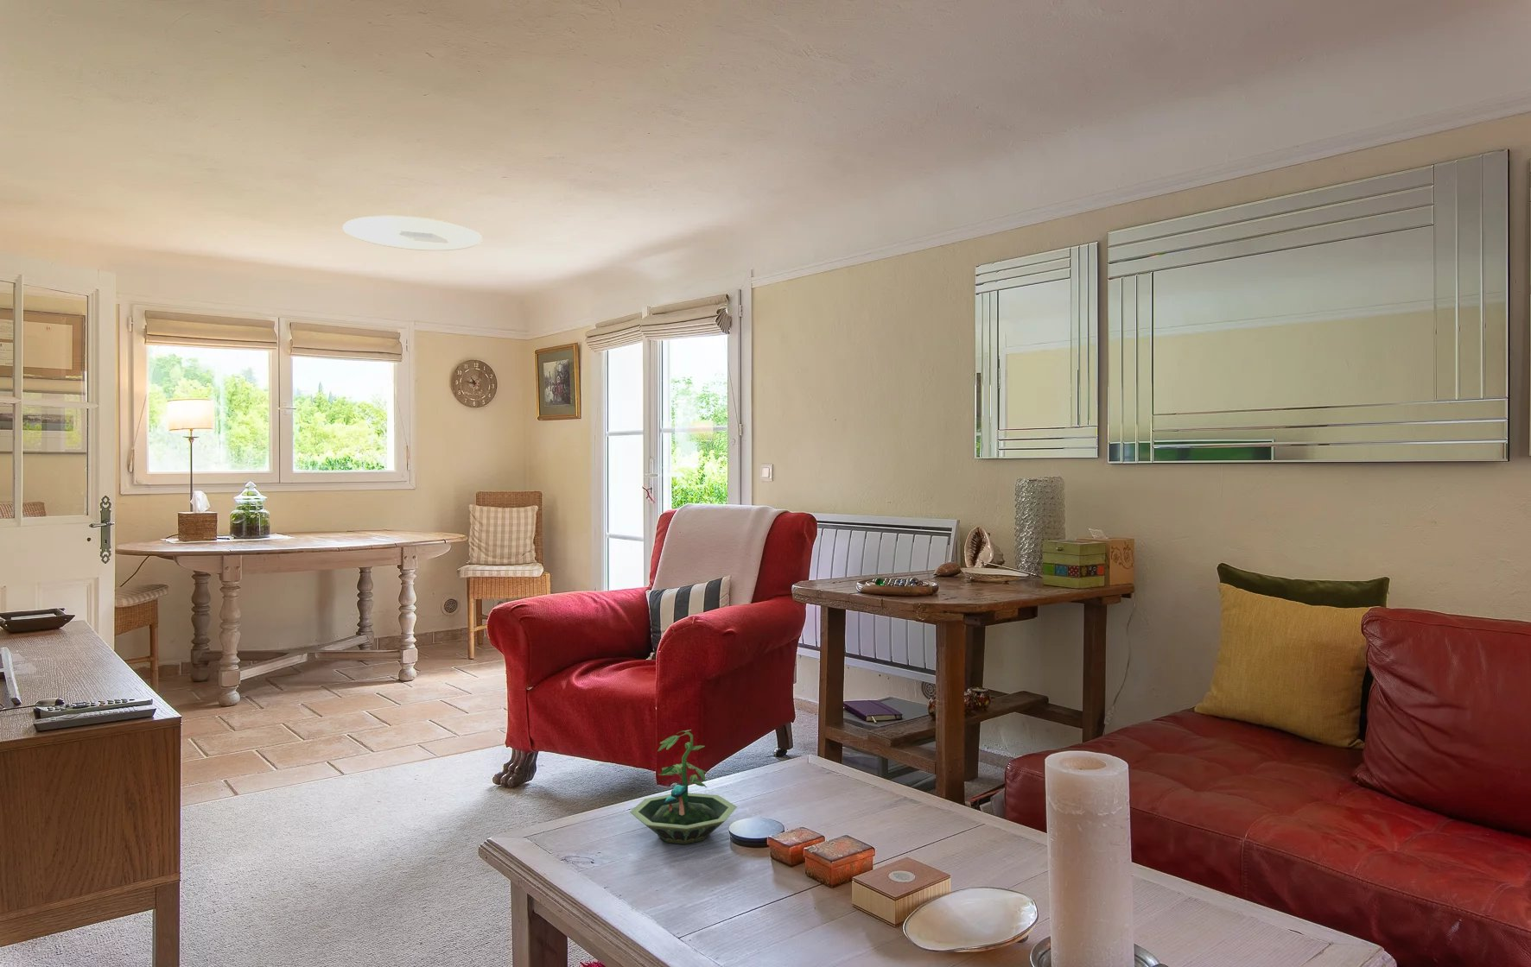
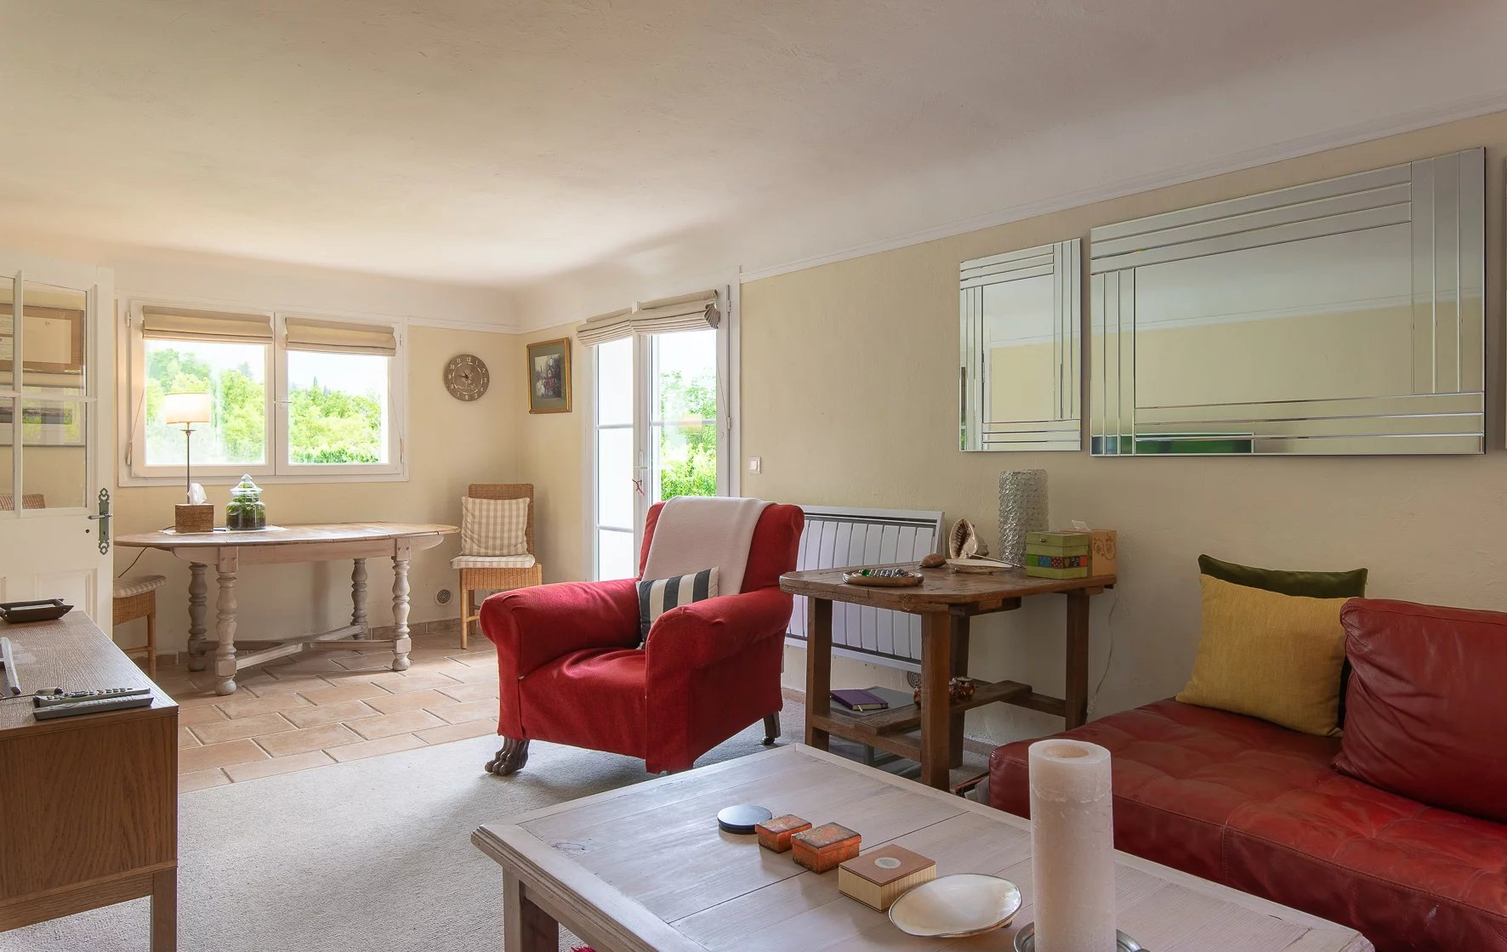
- terrarium [628,729,738,846]
- ceiling light [342,215,482,252]
